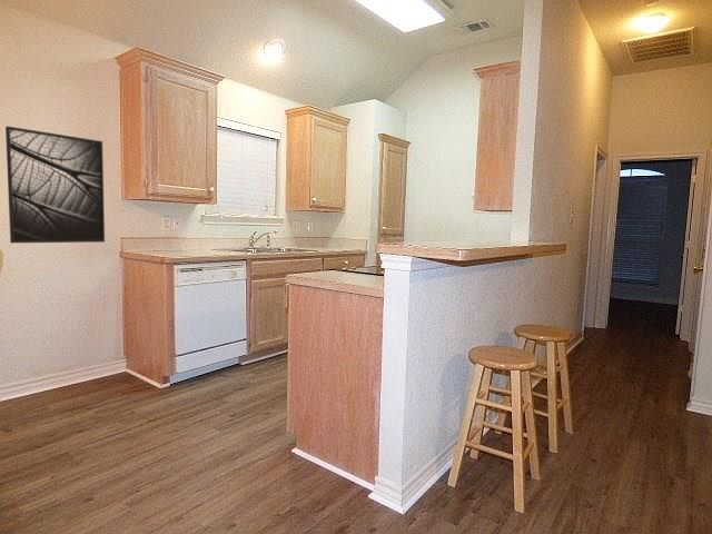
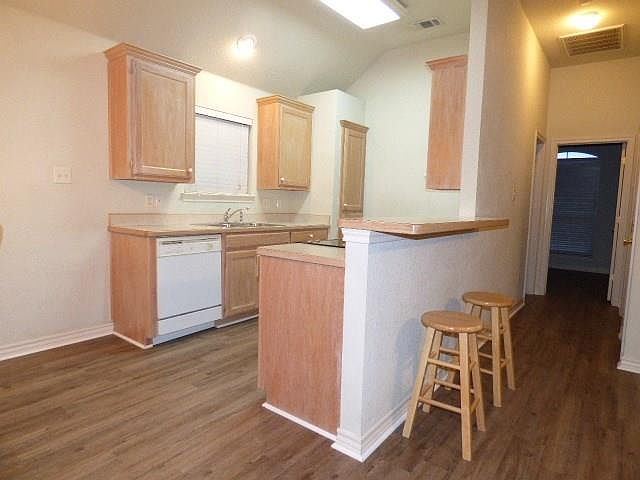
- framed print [4,125,106,244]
